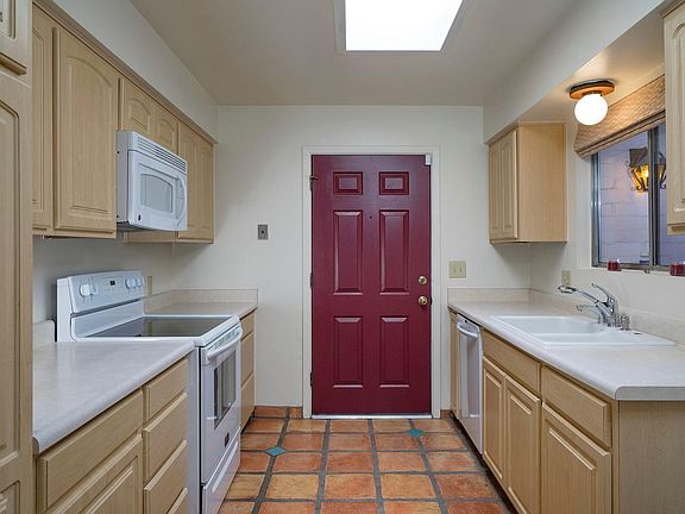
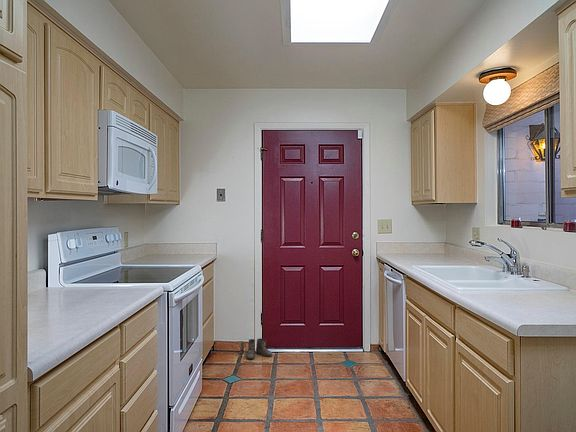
+ boots [245,337,273,361]
